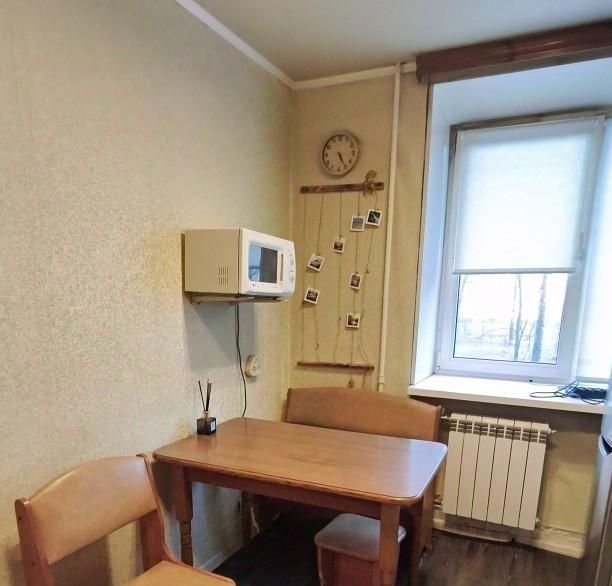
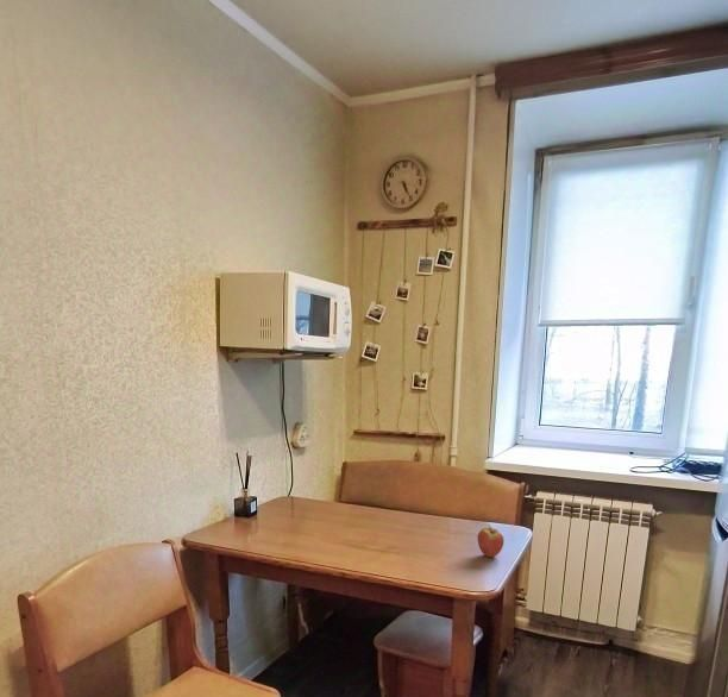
+ fruit [476,523,506,559]
